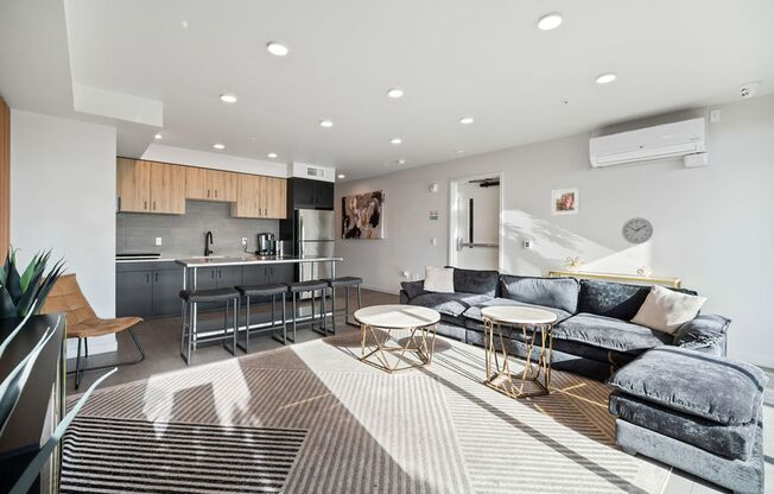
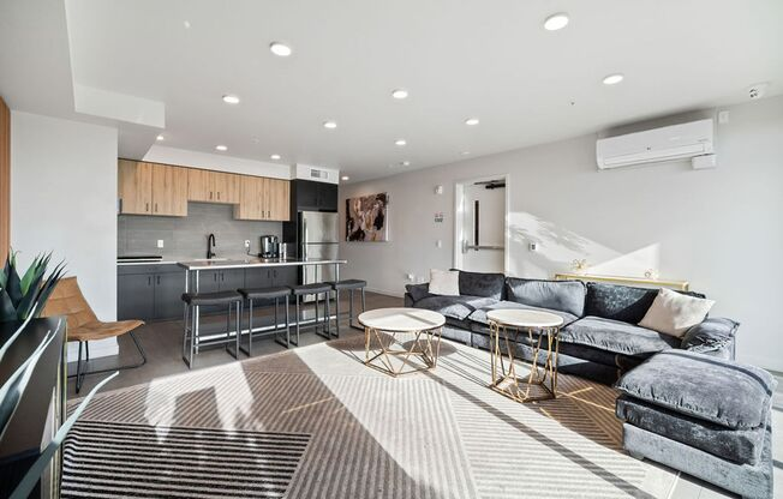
- wall clock [621,217,654,245]
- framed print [551,186,580,217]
